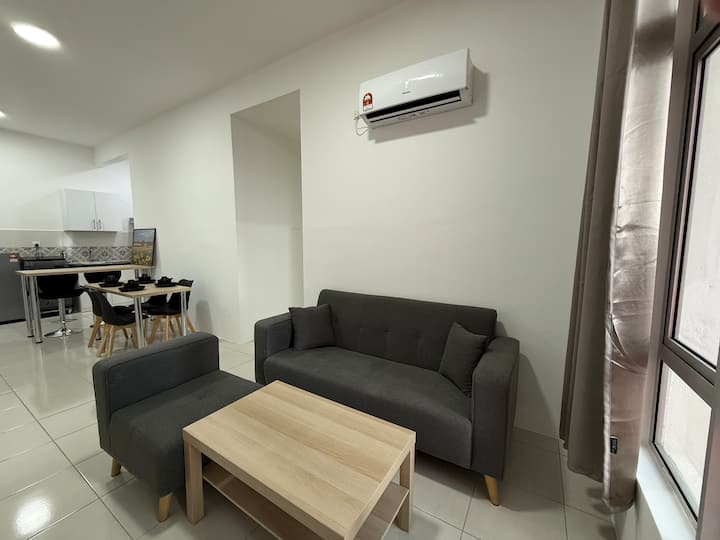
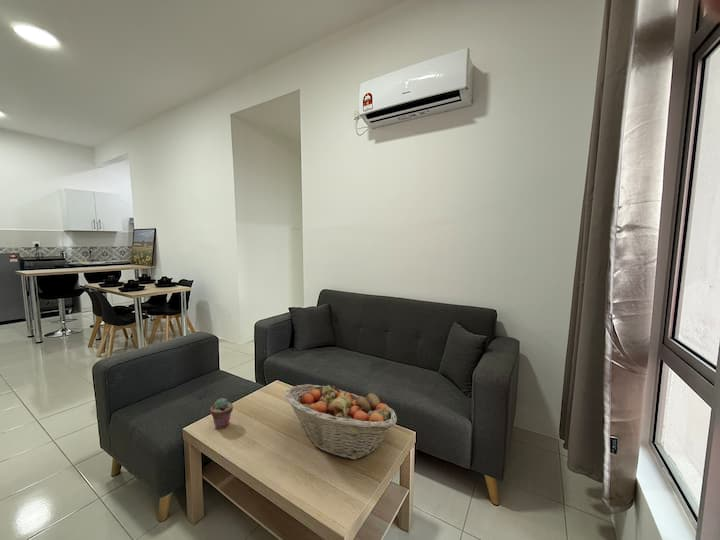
+ fruit basket [283,383,398,461]
+ potted succulent [210,397,234,430]
